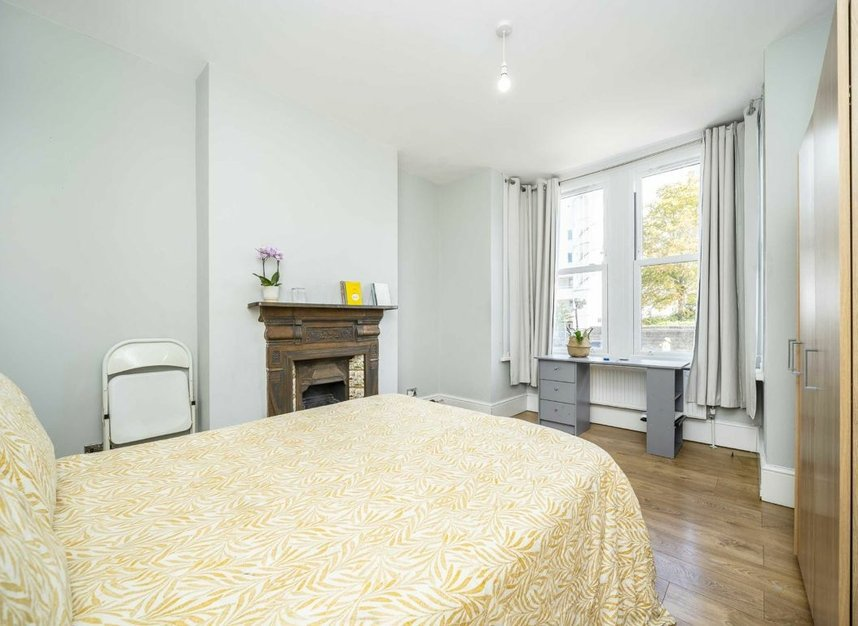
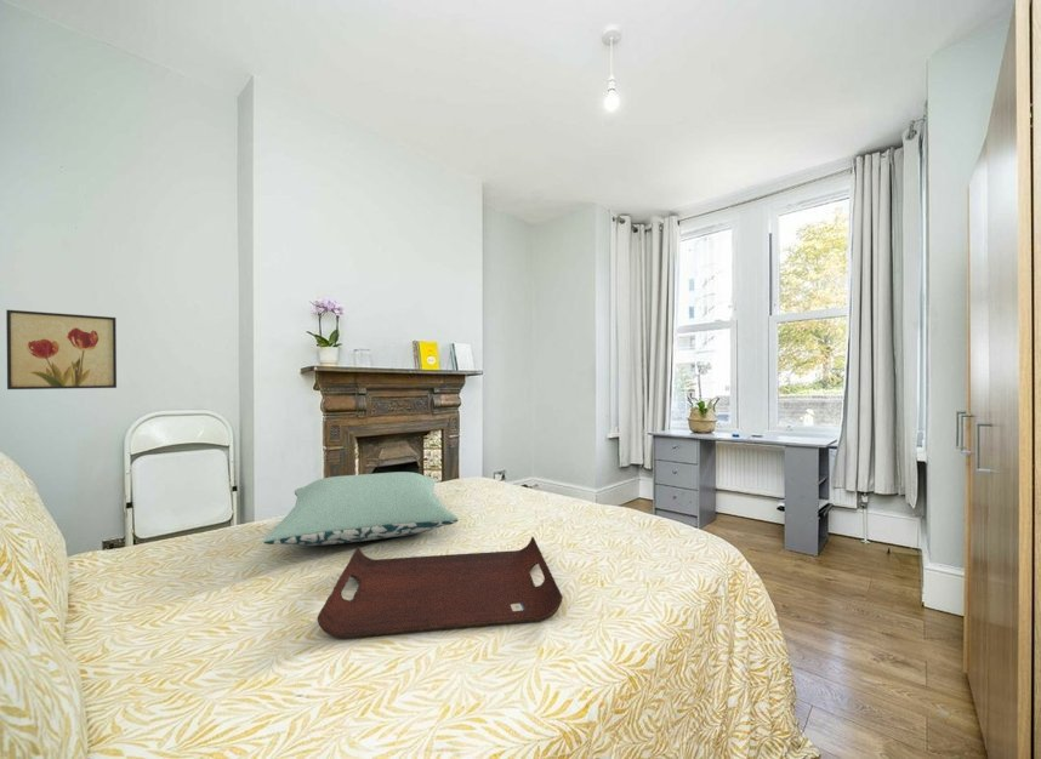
+ pillow [262,470,460,547]
+ serving tray [317,536,564,640]
+ wall art [5,308,118,390]
